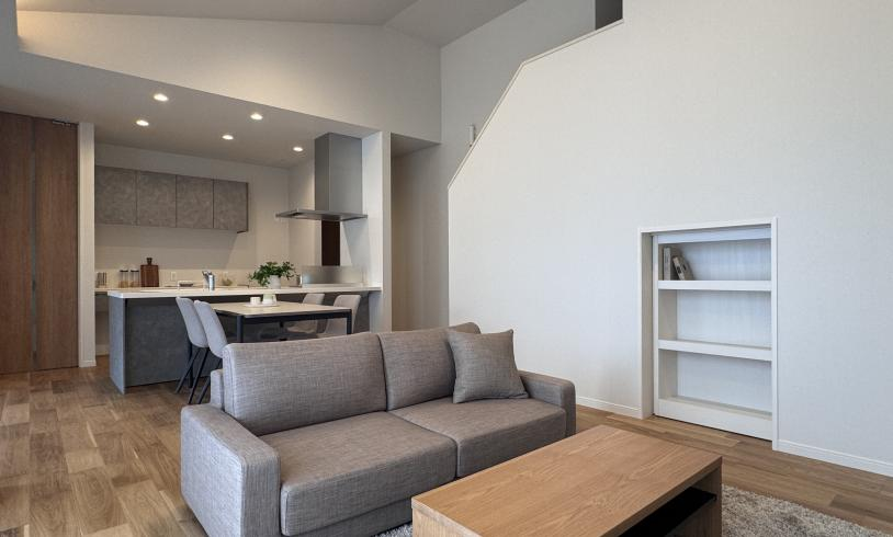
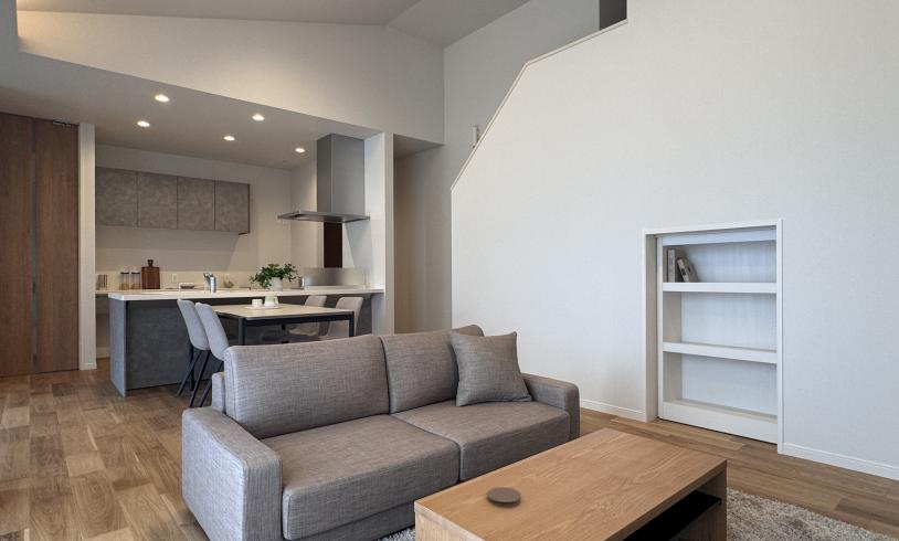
+ coaster [486,486,522,508]
